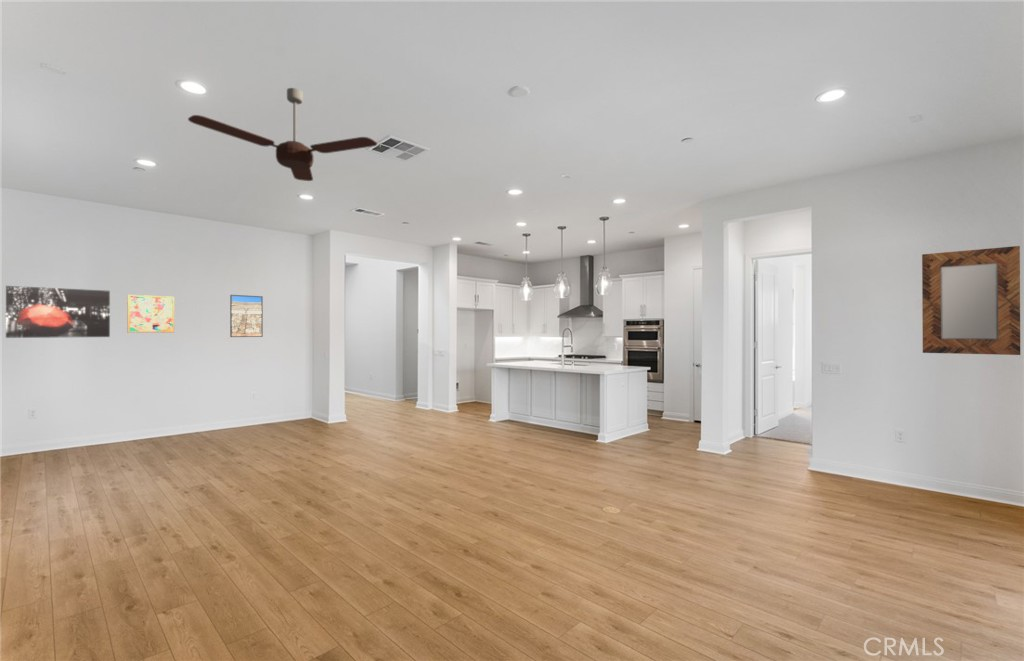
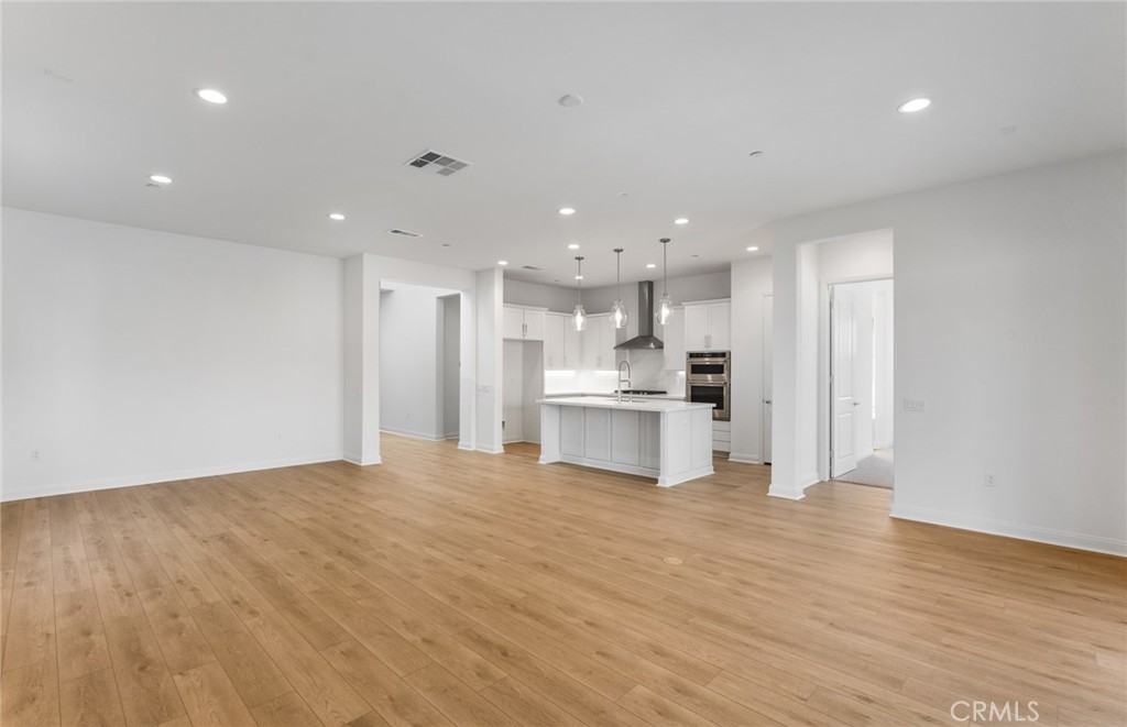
- home mirror [921,245,1021,356]
- wall art [5,285,111,339]
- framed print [229,294,264,338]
- ceiling fan [187,87,378,182]
- wall art [126,294,175,334]
